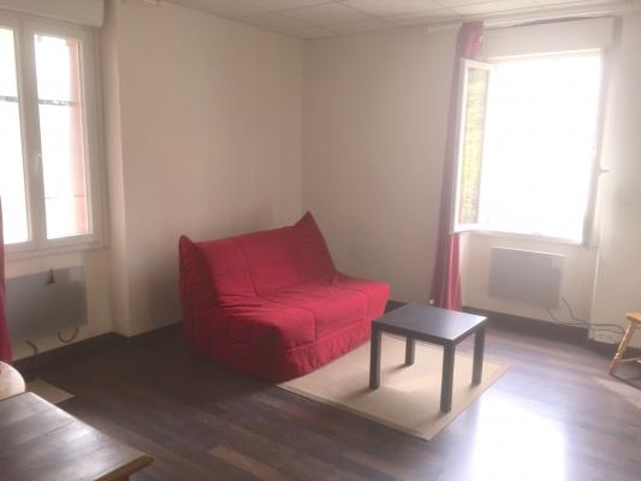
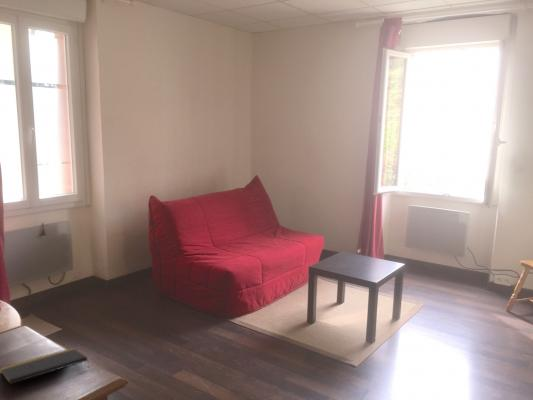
+ notepad [0,347,91,385]
